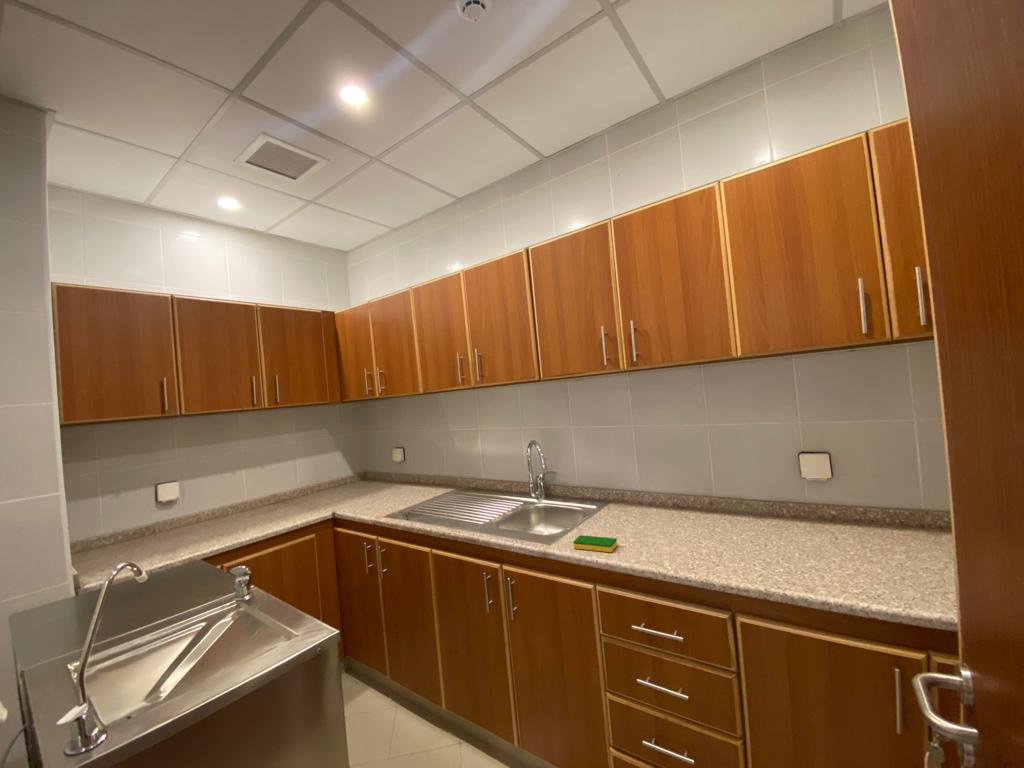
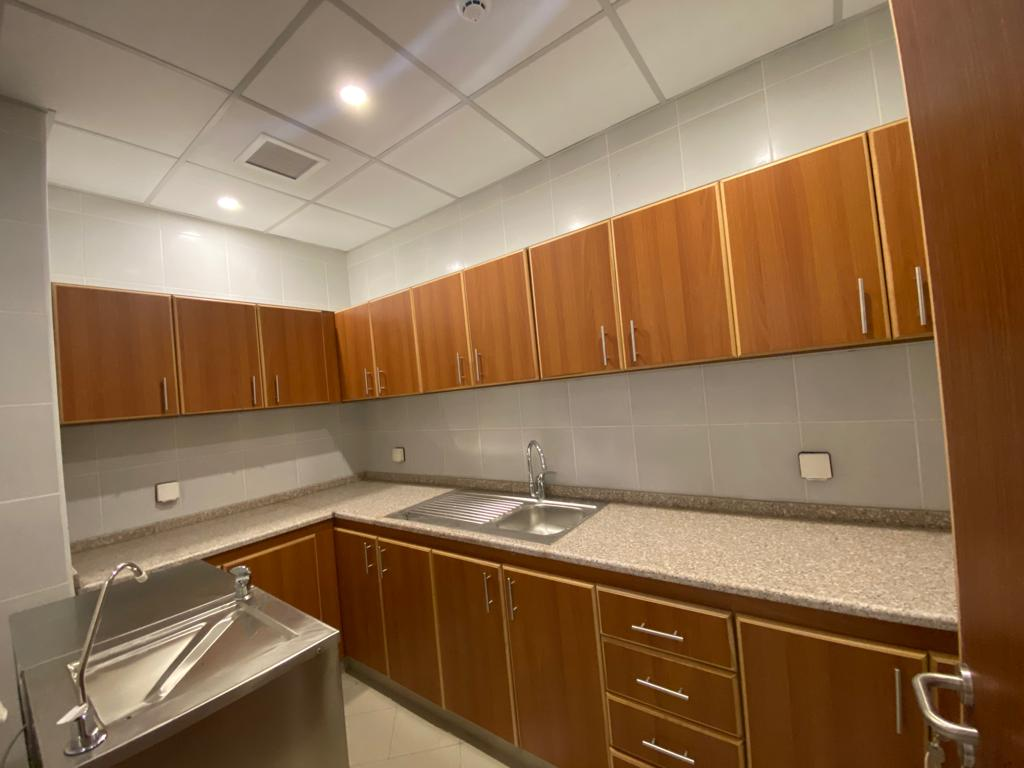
- dish sponge [572,534,618,553]
